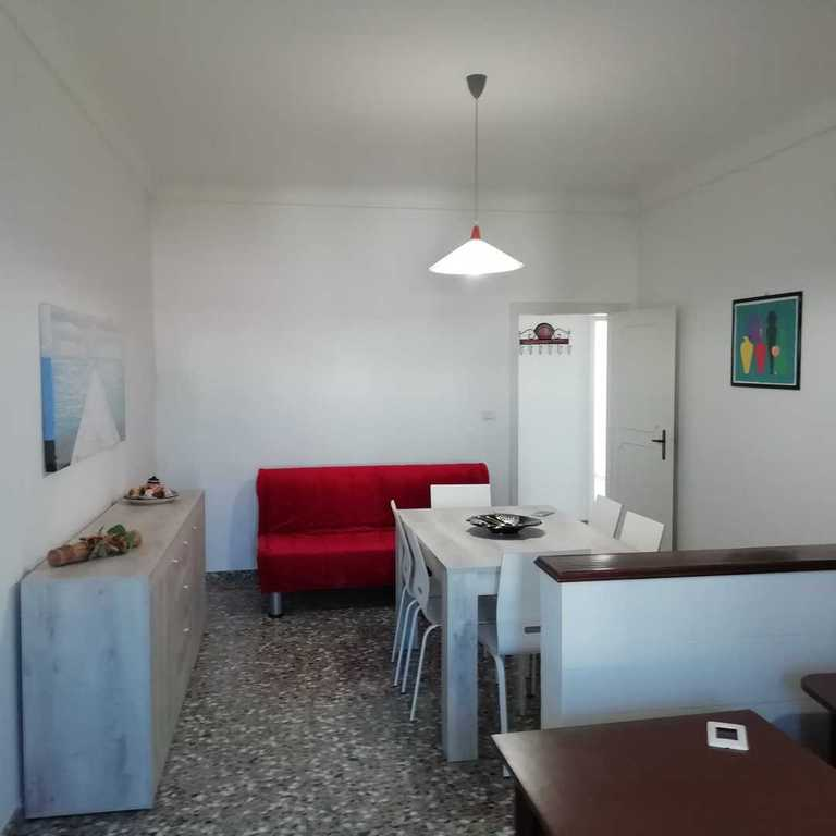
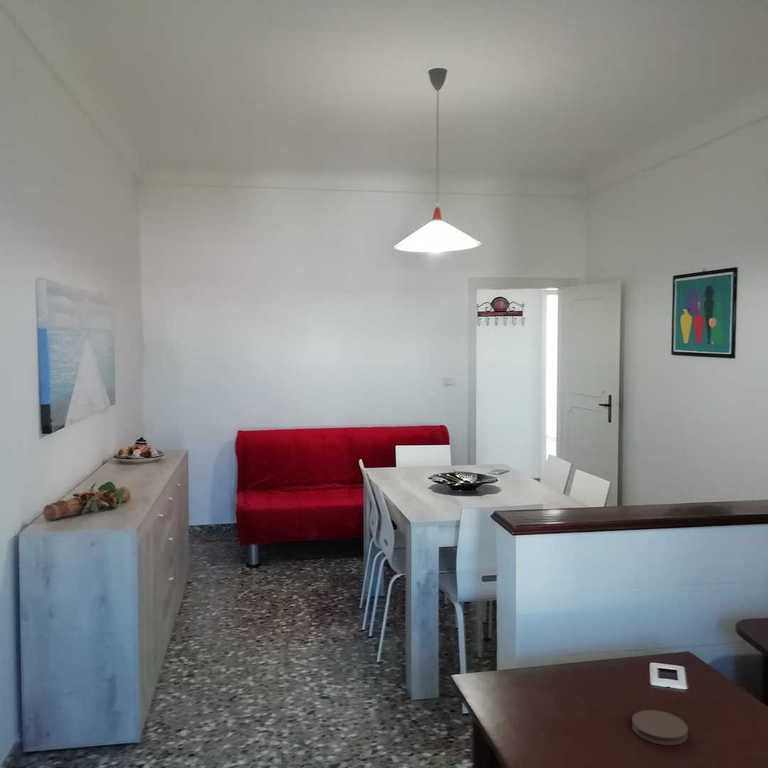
+ coaster [631,709,689,746]
